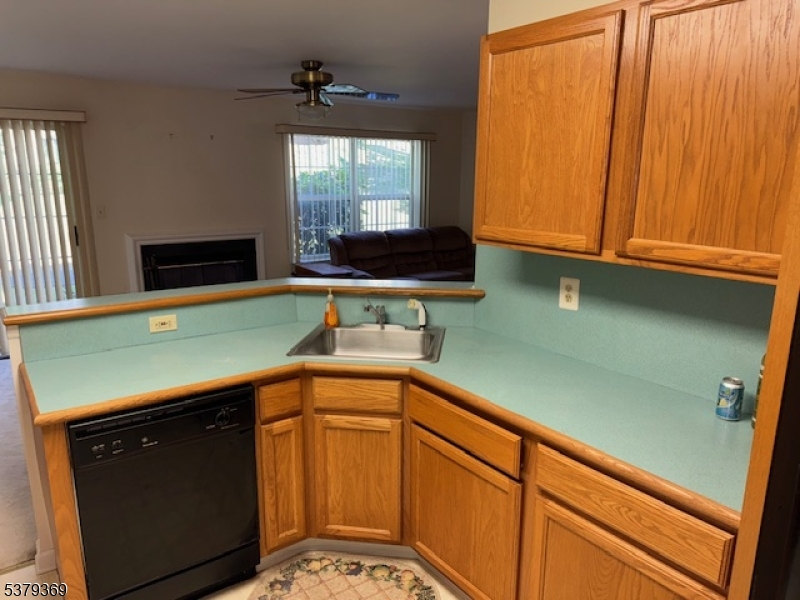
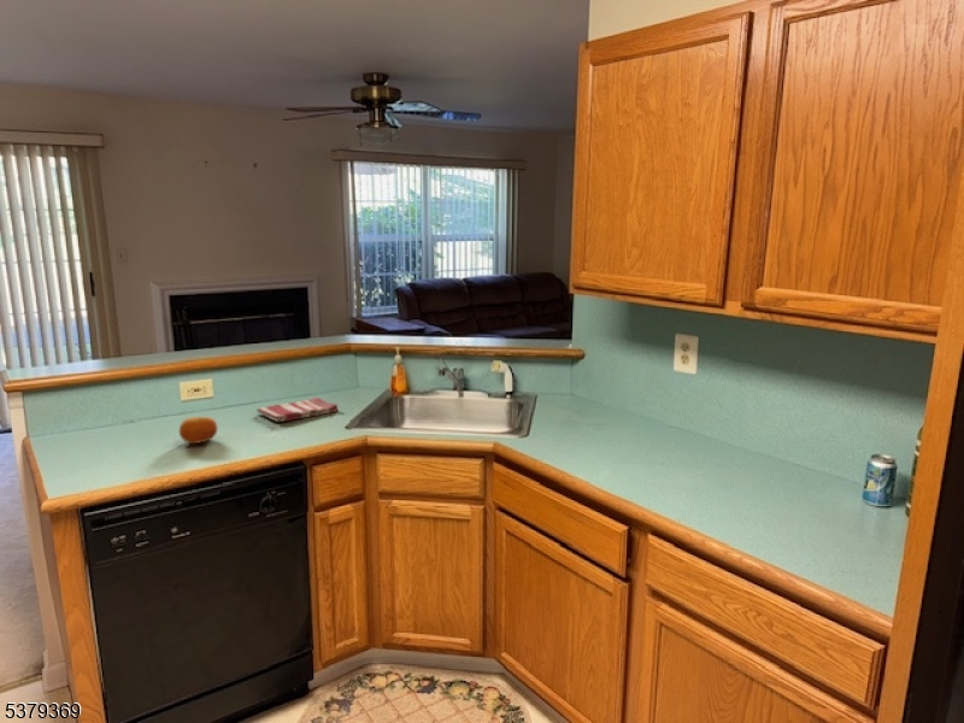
+ dish towel [255,396,340,423]
+ fruit [178,416,218,445]
